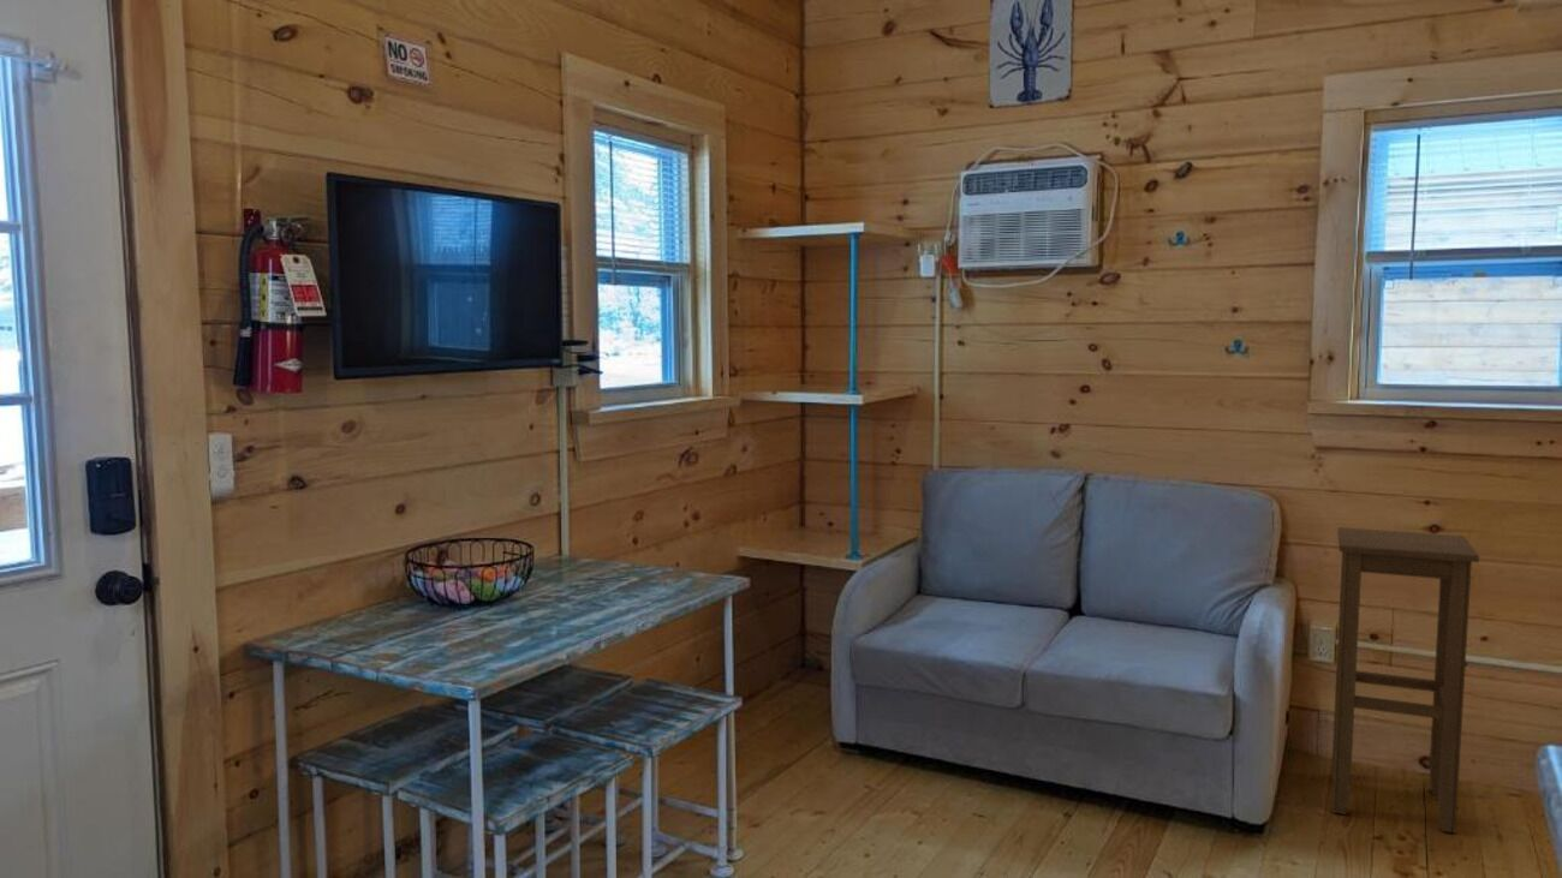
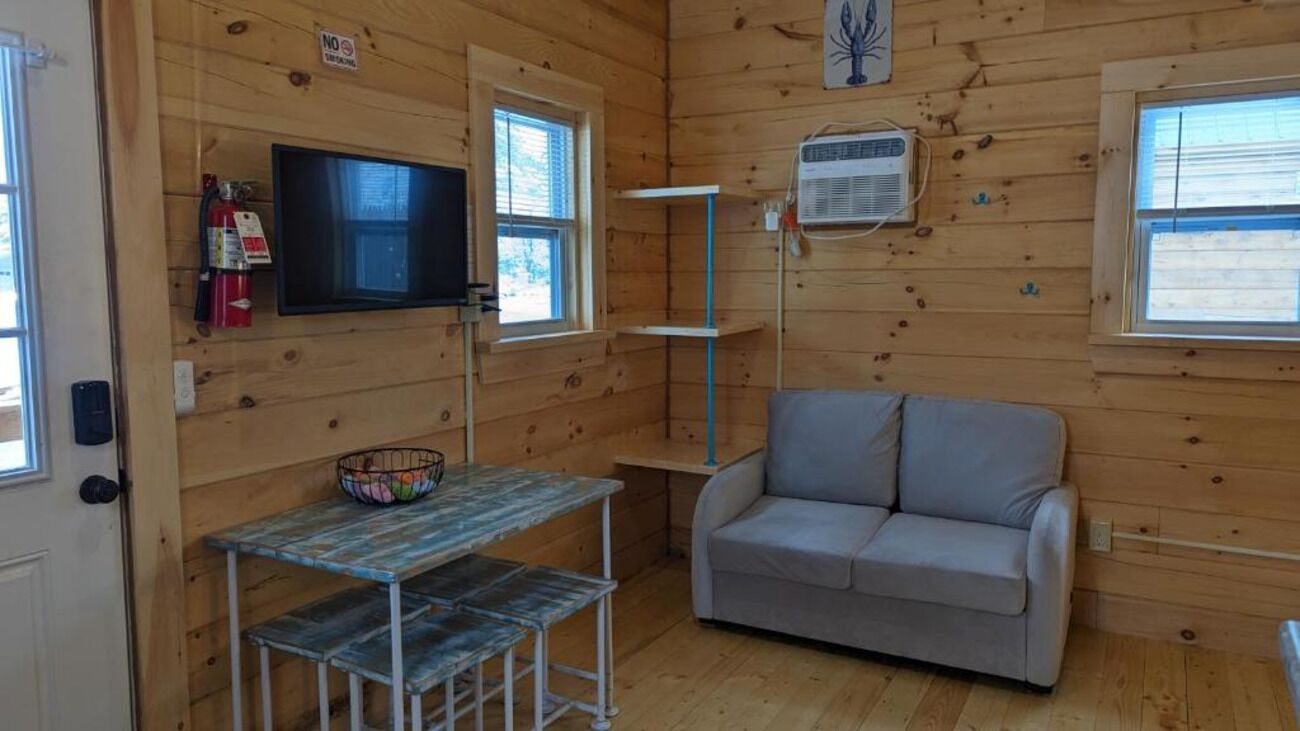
- stool [1330,526,1480,834]
